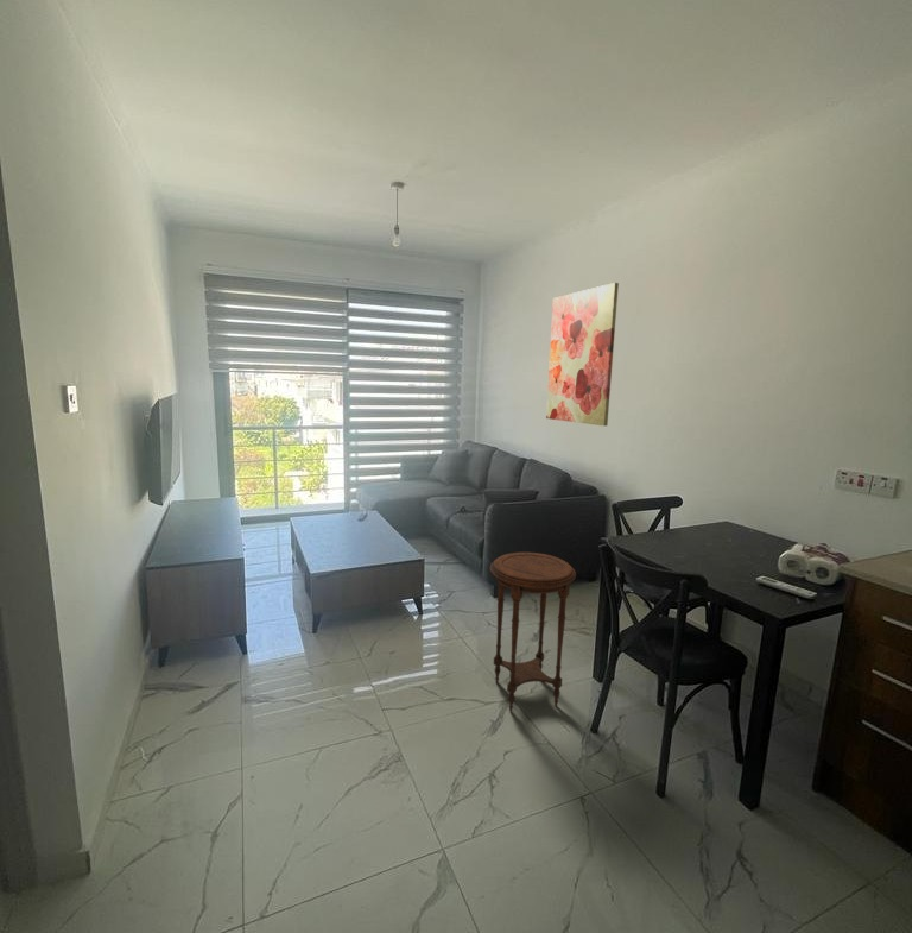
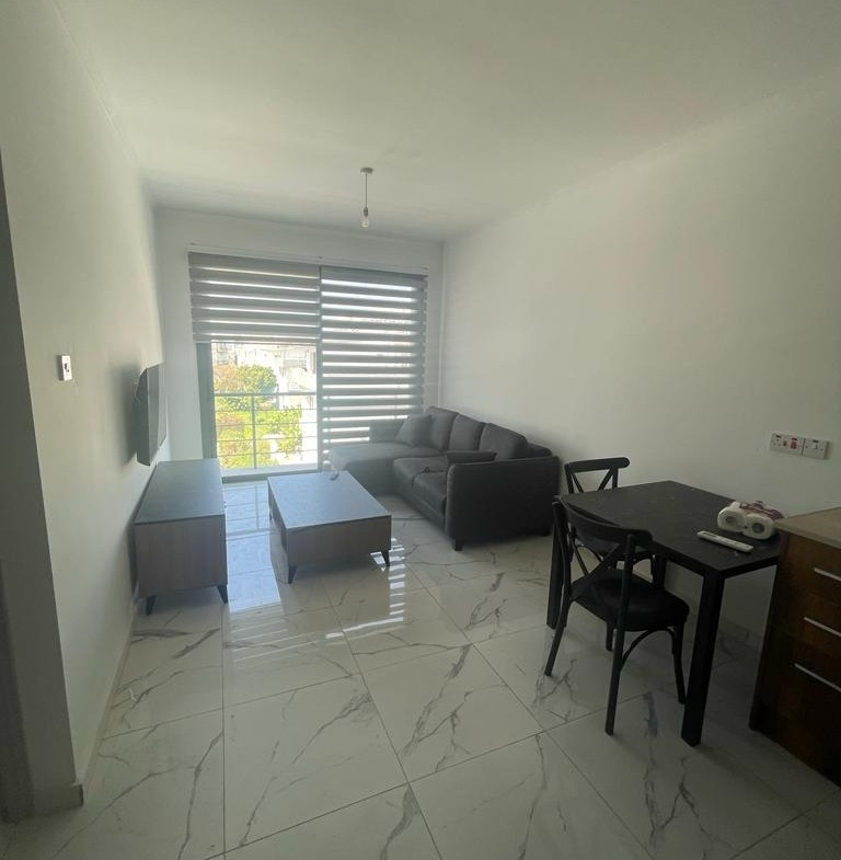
- wall art [545,282,620,427]
- side table [489,551,577,713]
